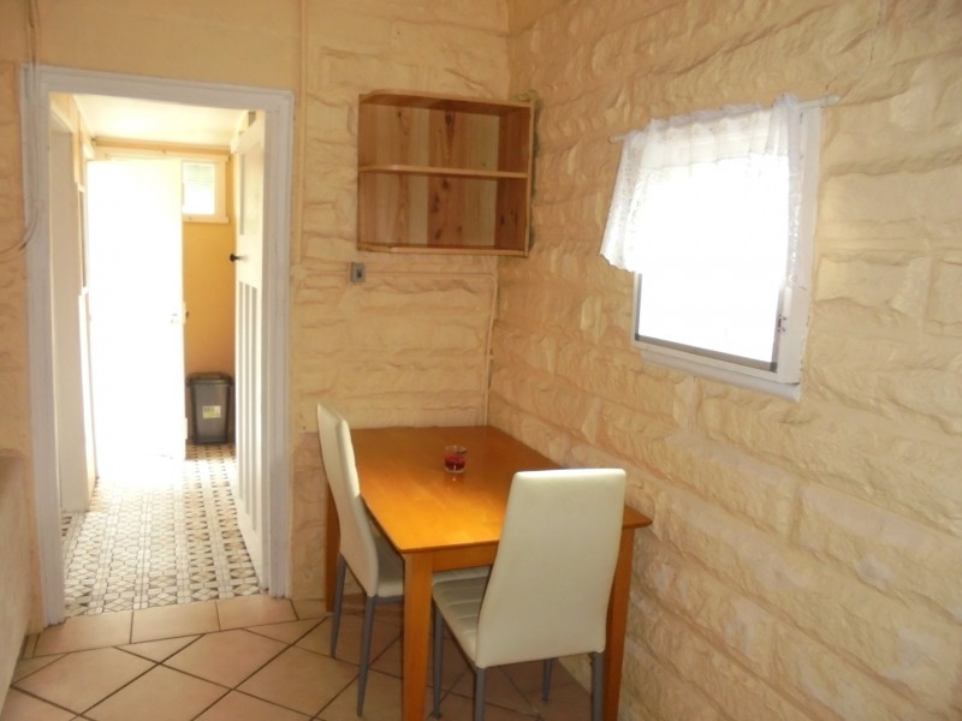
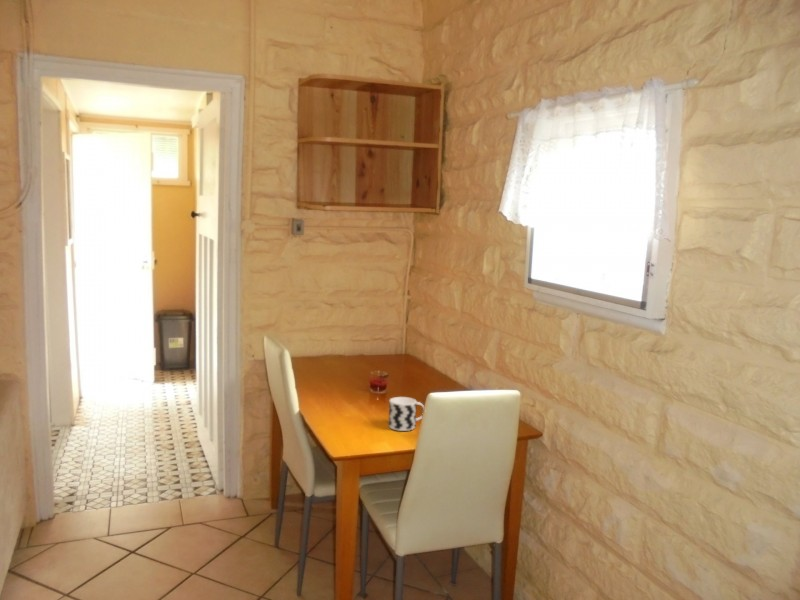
+ cup [388,396,425,432]
